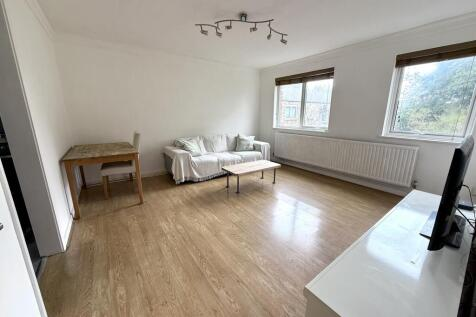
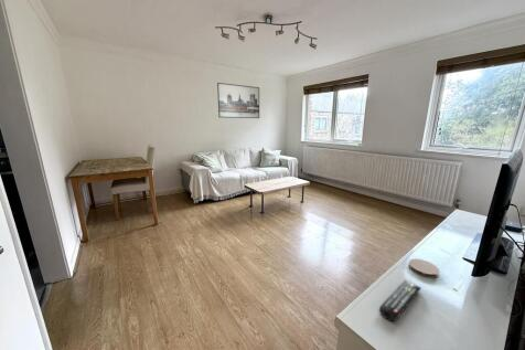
+ remote control [378,279,422,322]
+ coaster [407,257,440,278]
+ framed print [216,82,260,119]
